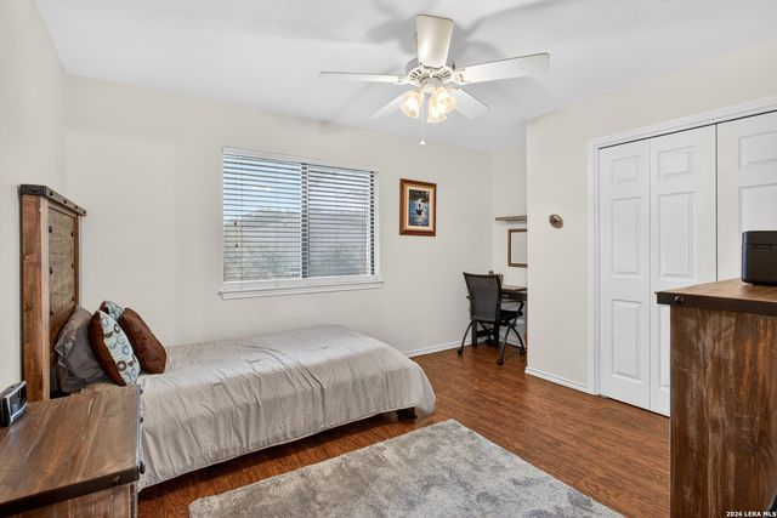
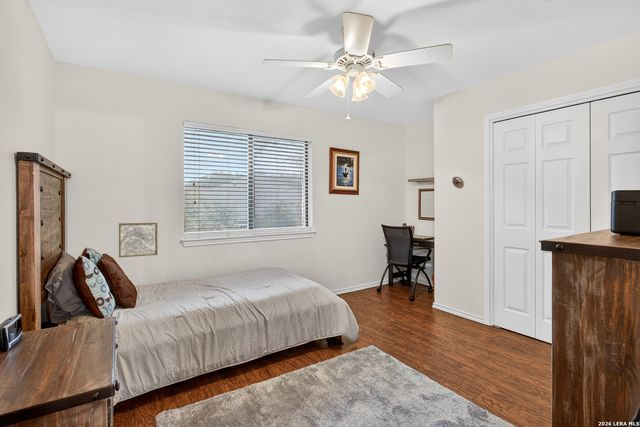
+ wall art [118,222,158,258]
